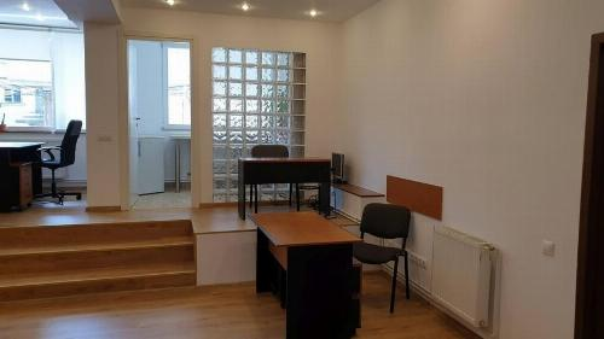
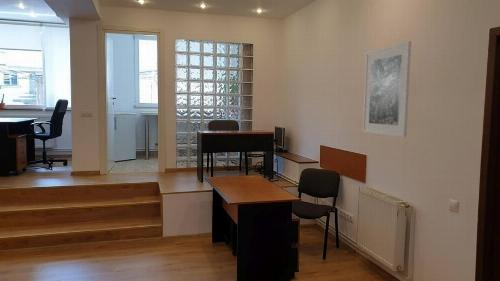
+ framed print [362,40,412,138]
